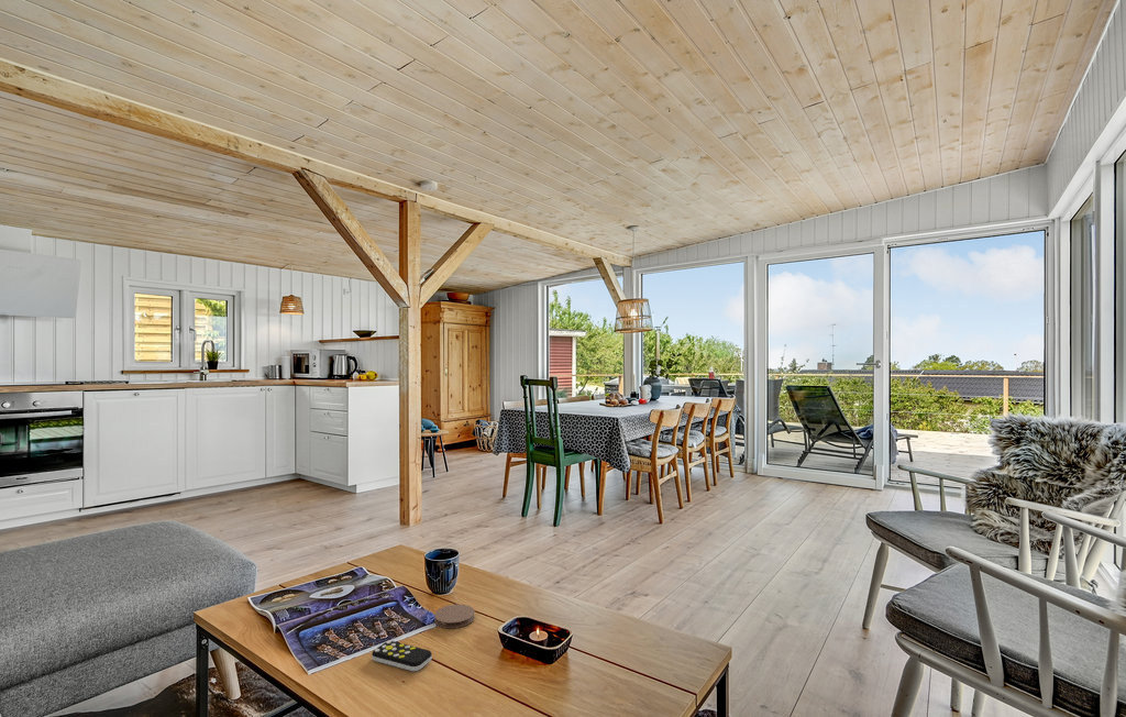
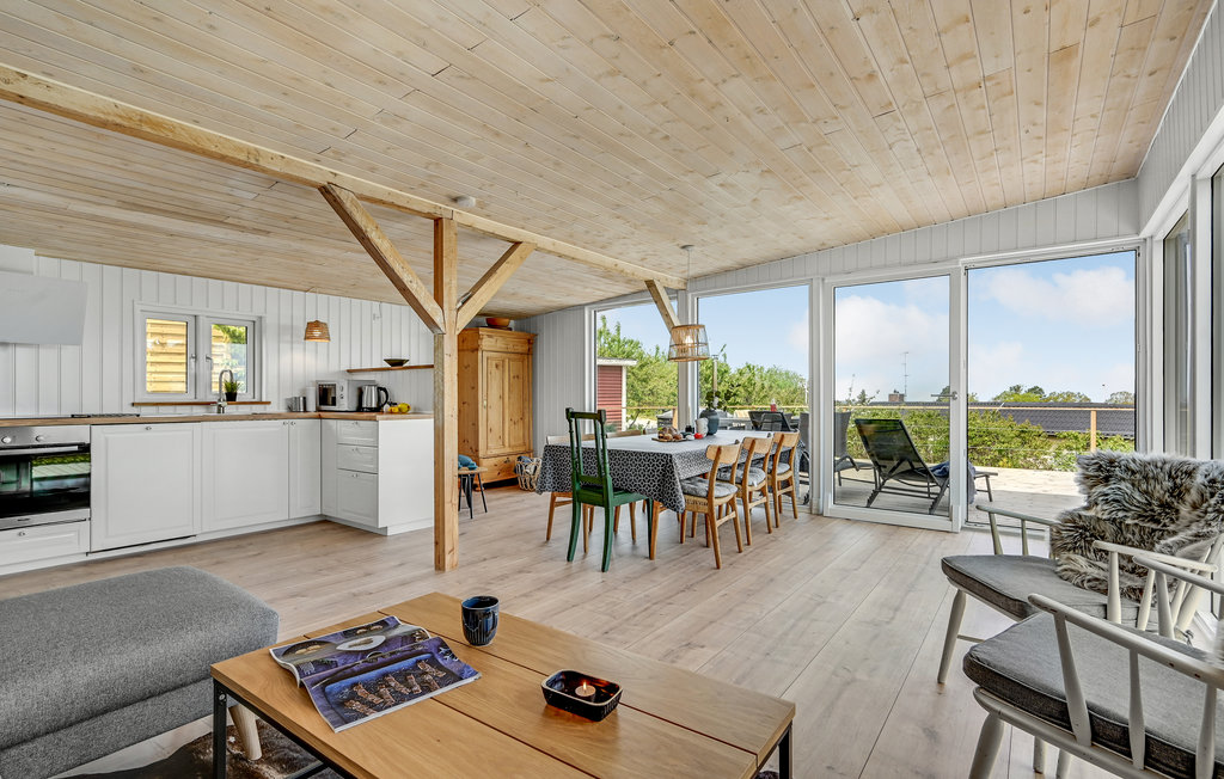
- coaster [433,604,475,629]
- remote control [371,640,433,672]
